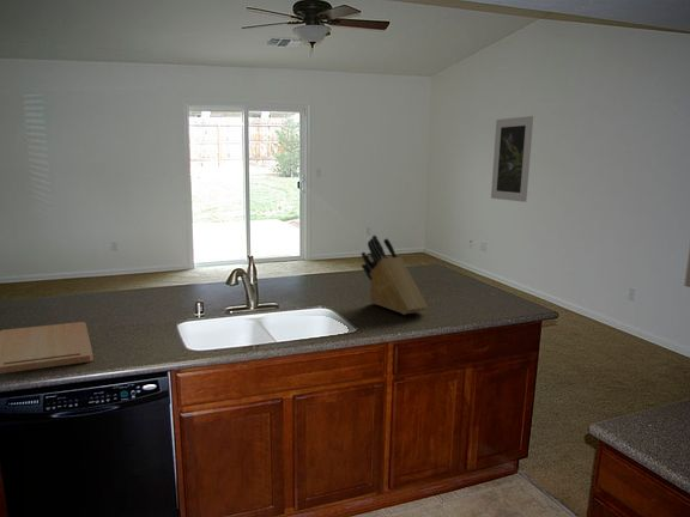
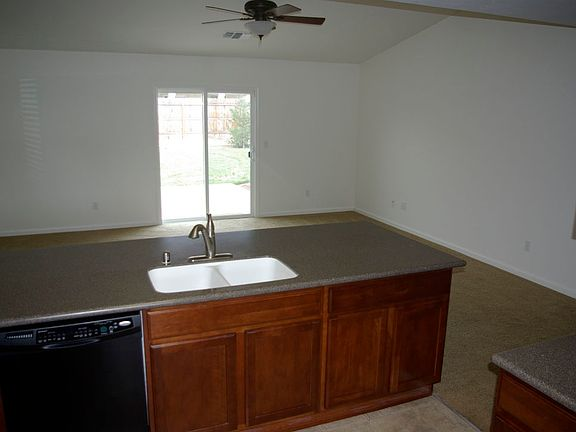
- knife block [361,235,429,316]
- cutting board [0,321,95,375]
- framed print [490,115,534,203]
